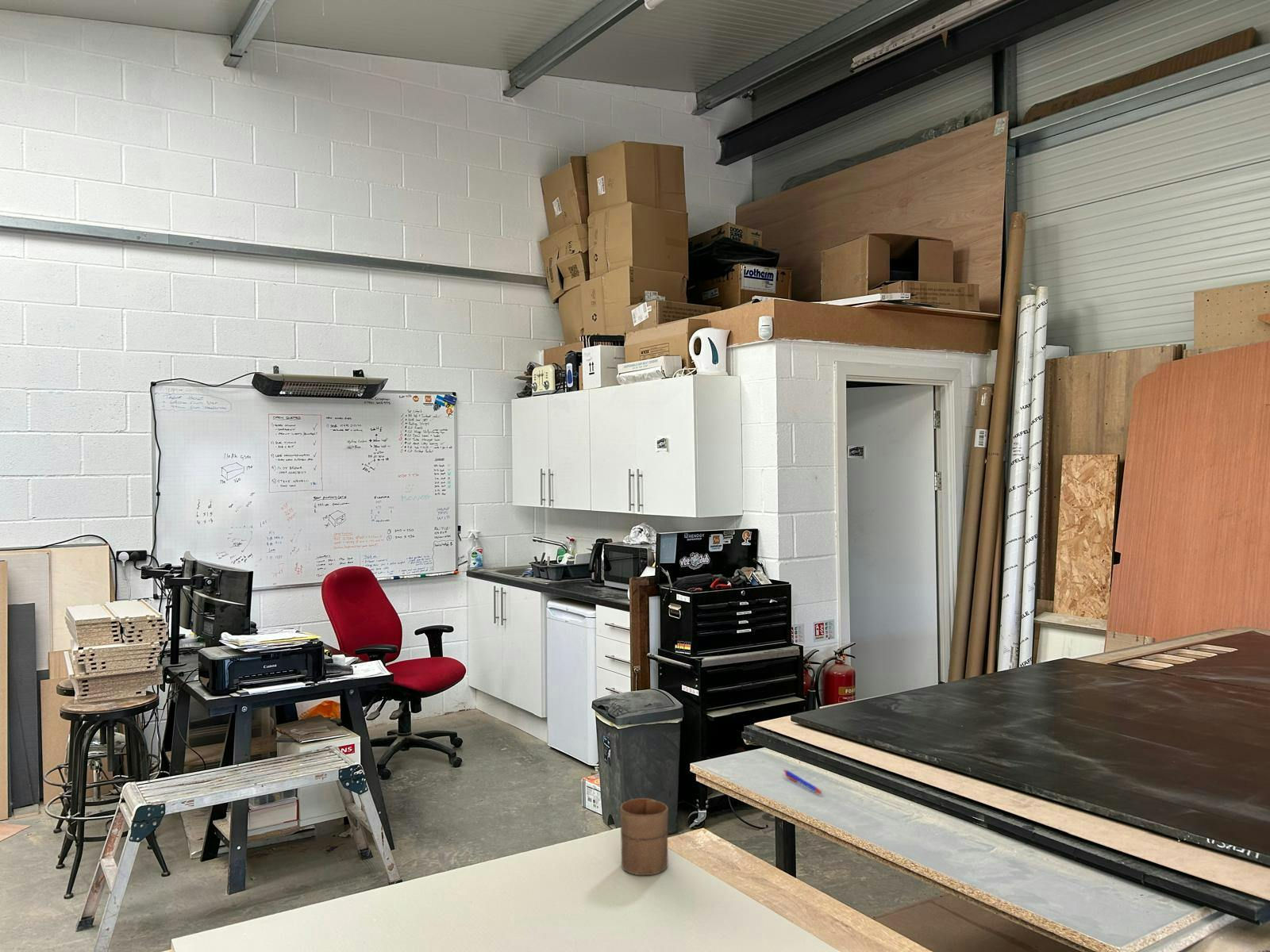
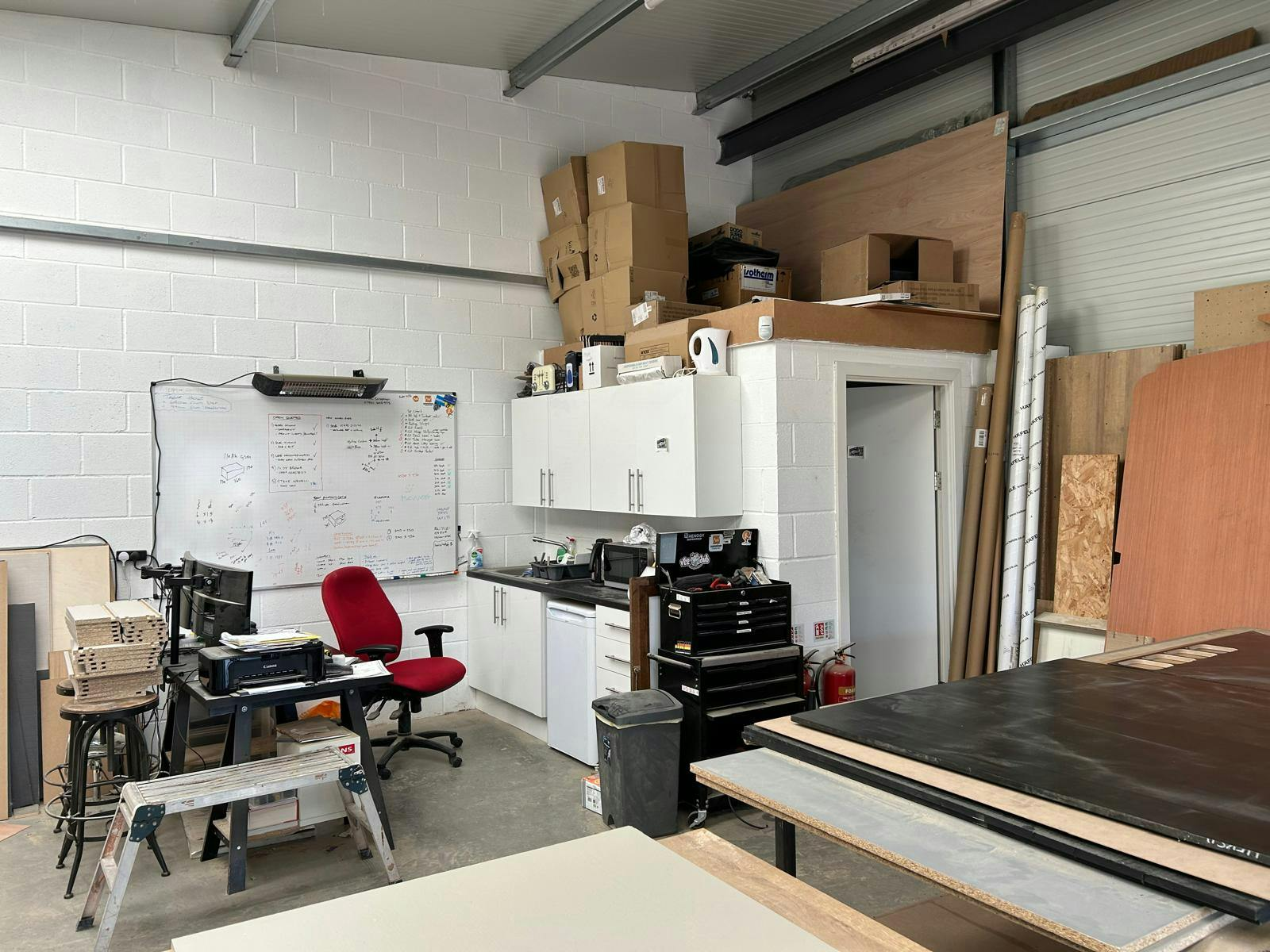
- pen [783,769,823,794]
- cup [619,797,669,876]
